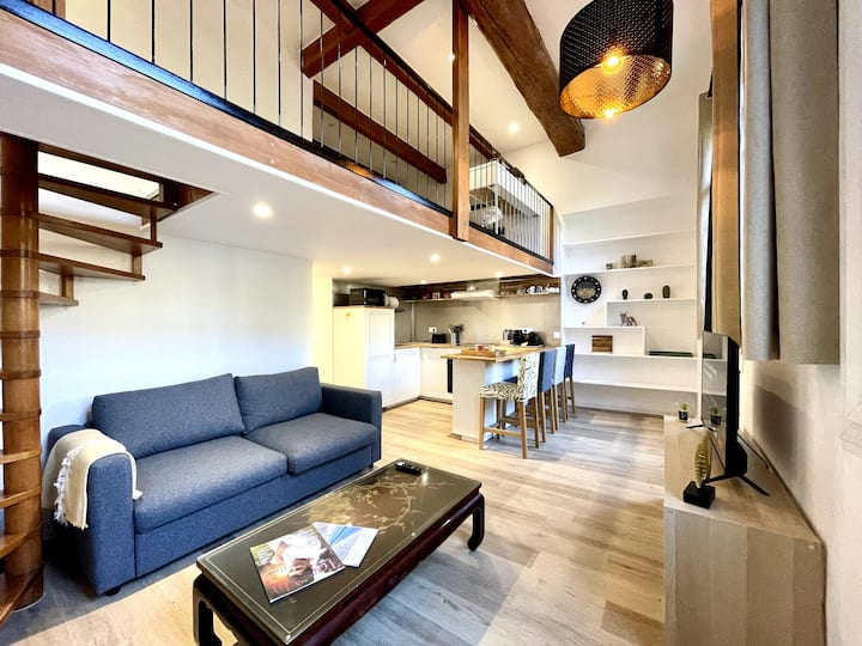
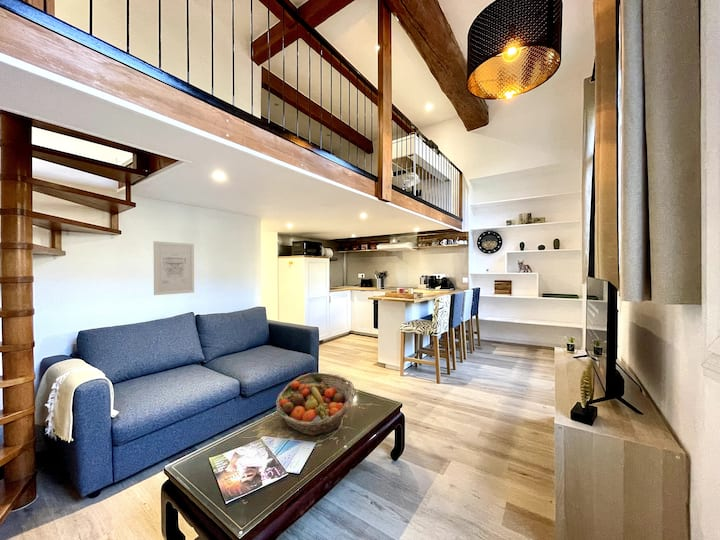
+ wall art [153,240,195,296]
+ fruit basket [275,372,356,436]
